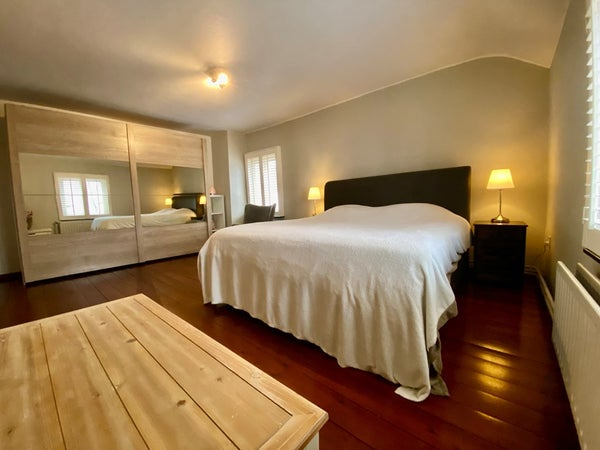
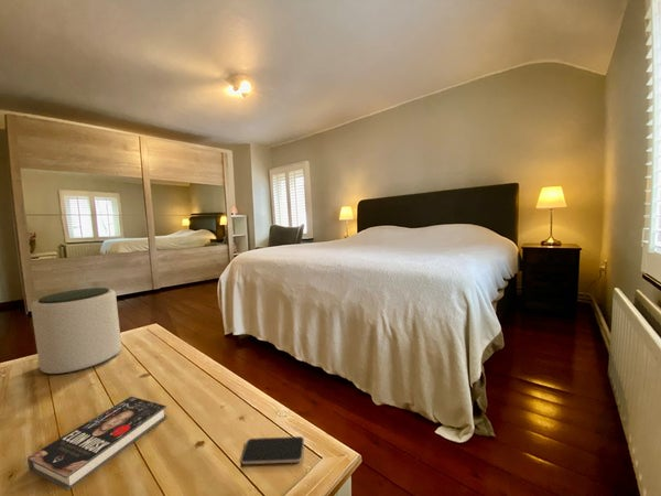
+ plant pot [30,287,122,375]
+ smartphone [240,435,305,465]
+ book [26,396,169,492]
